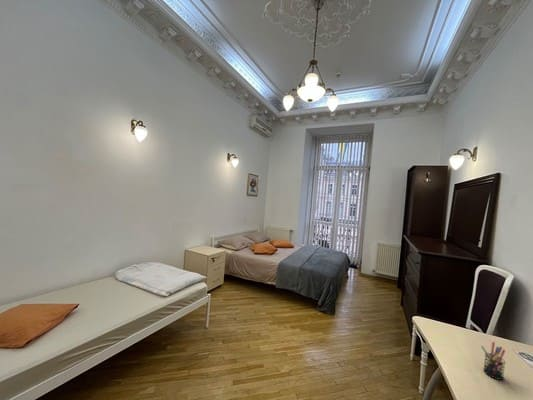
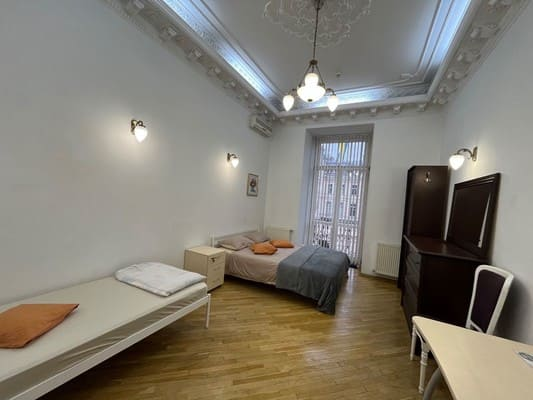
- pen holder [480,341,507,381]
